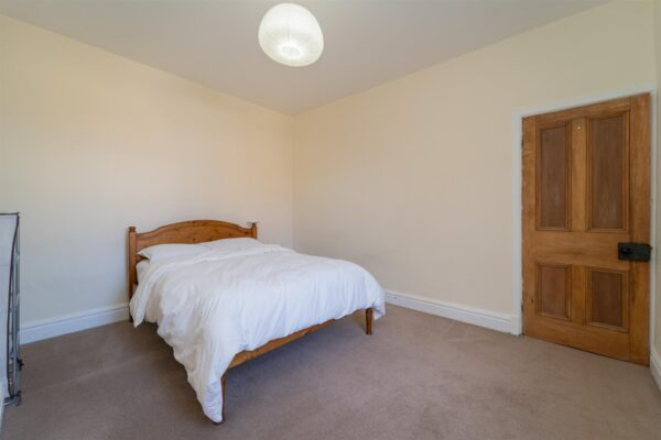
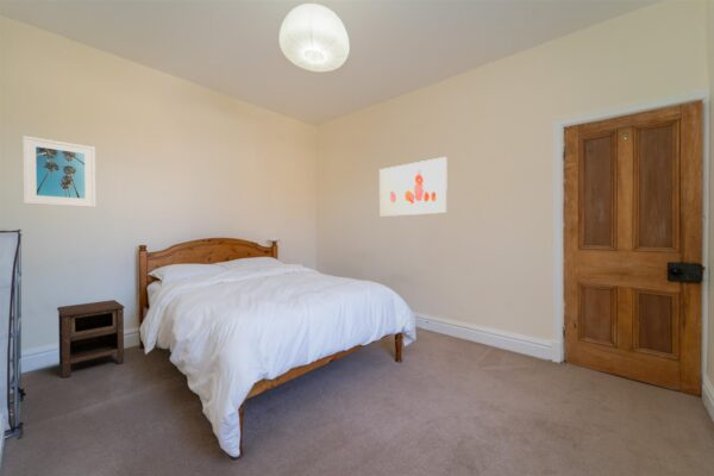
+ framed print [21,134,96,208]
+ nightstand [56,299,126,378]
+ wall art [378,156,449,218]
